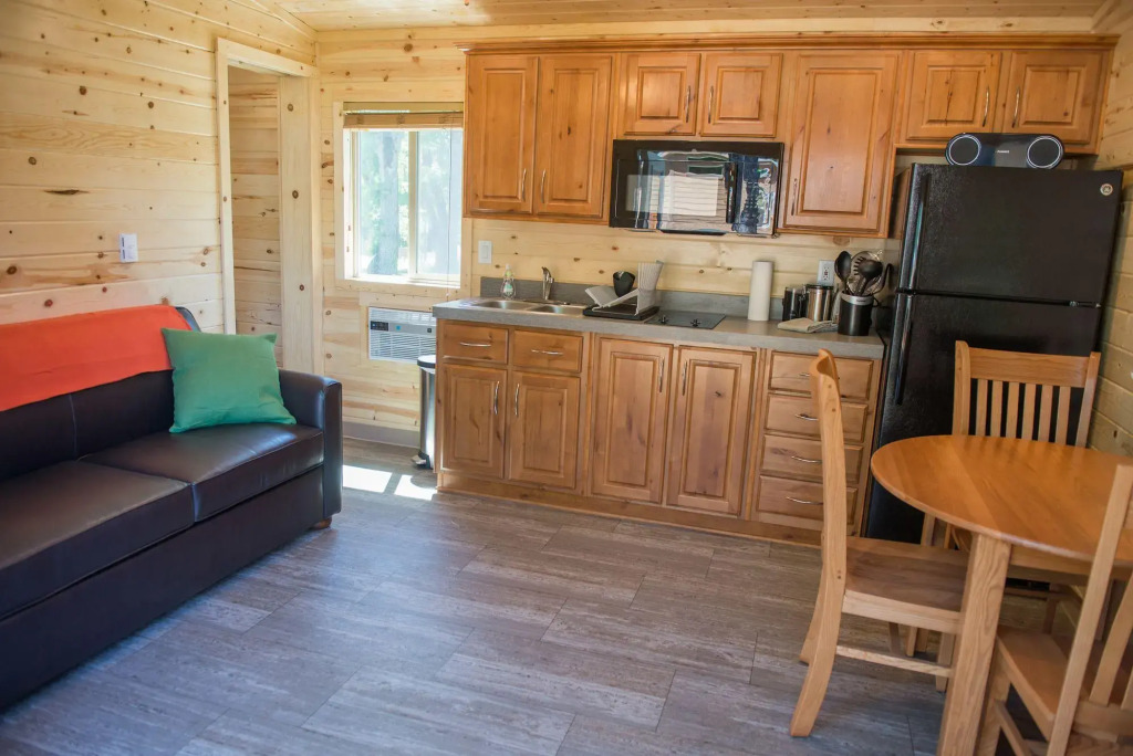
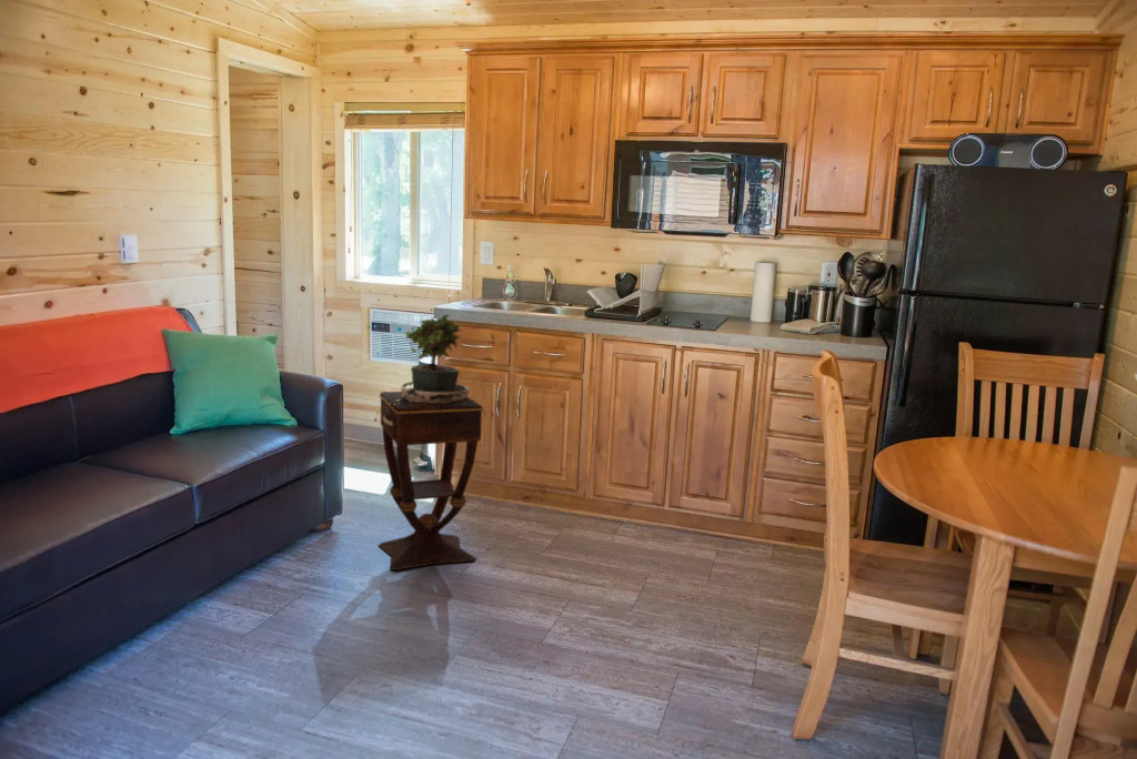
+ side table [378,391,484,571]
+ potted plant [394,312,471,405]
